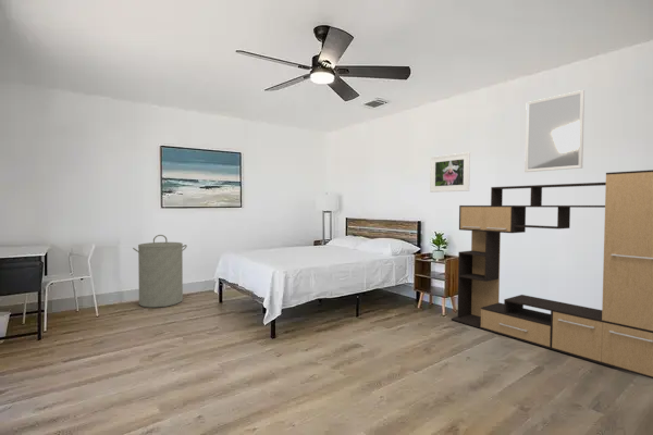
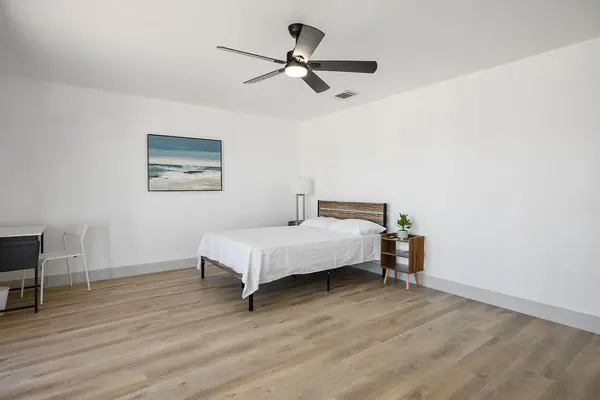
- home mirror [523,89,586,173]
- media console [451,169,653,380]
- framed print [429,151,471,194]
- laundry hamper [132,234,188,309]
